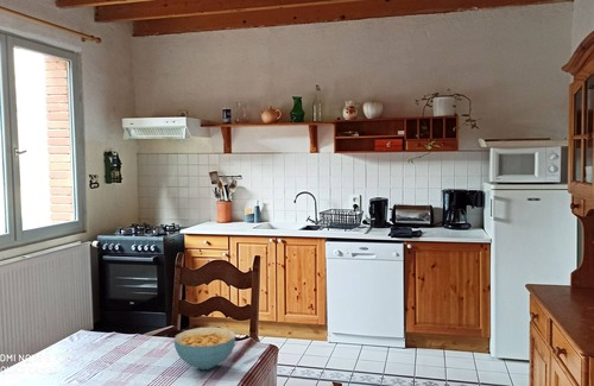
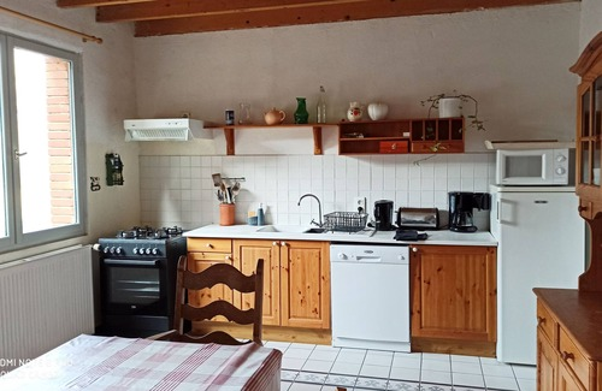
- cereal bowl [173,325,236,371]
